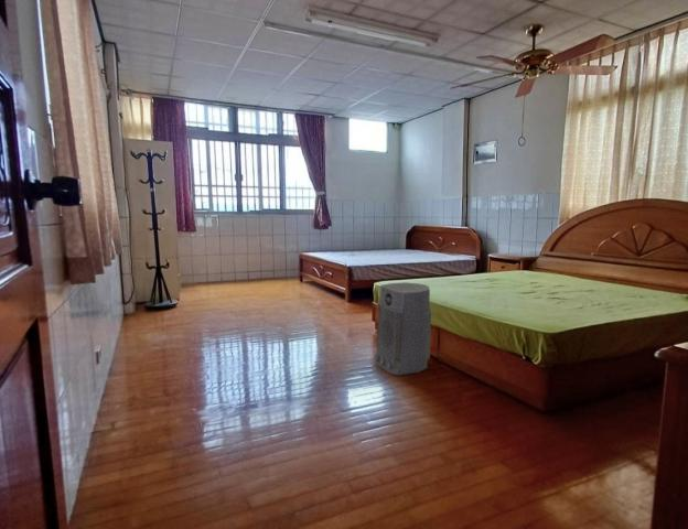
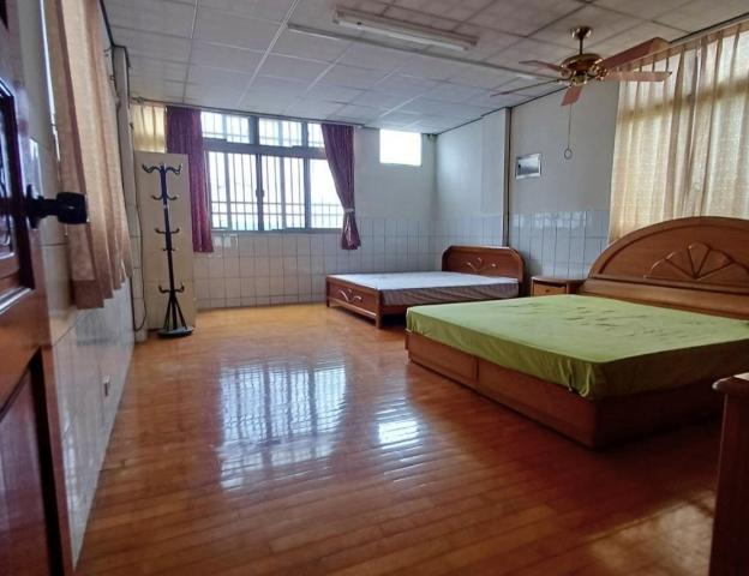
- air purifier [373,281,432,376]
